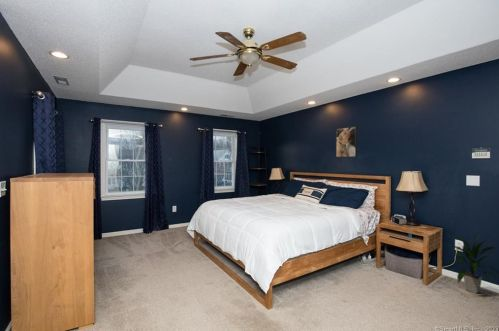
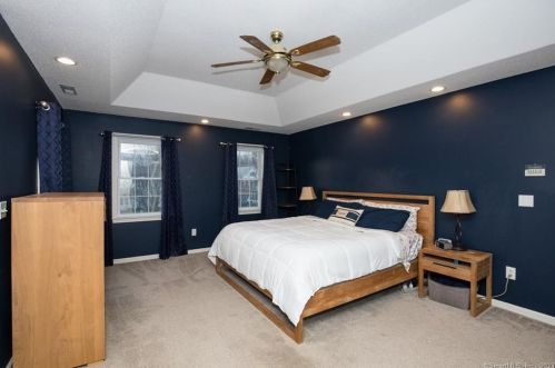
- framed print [335,125,358,158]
- indoor plant [446,234,499,295]
